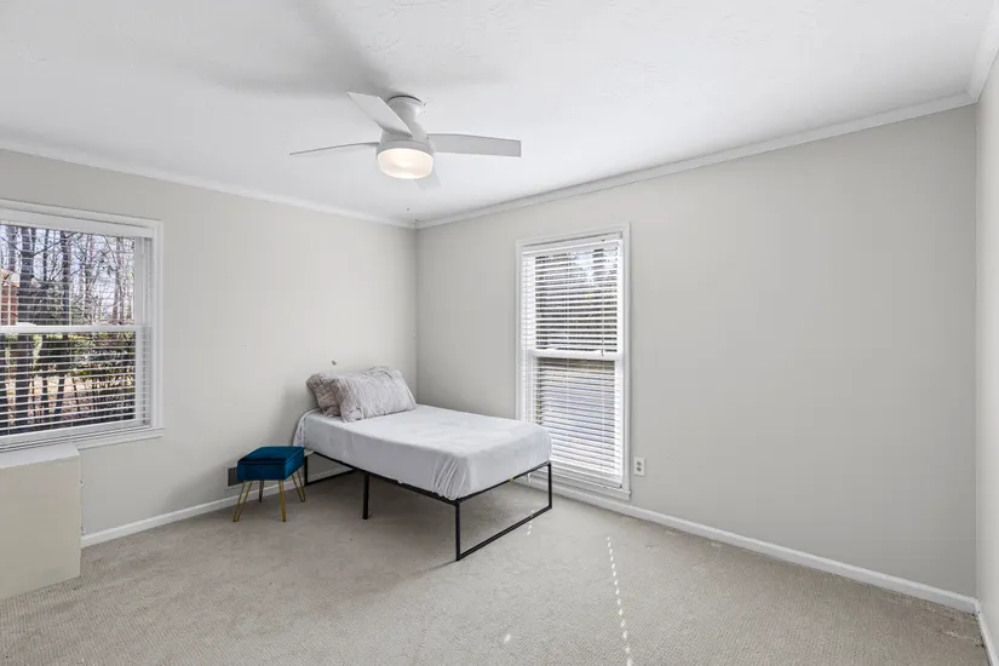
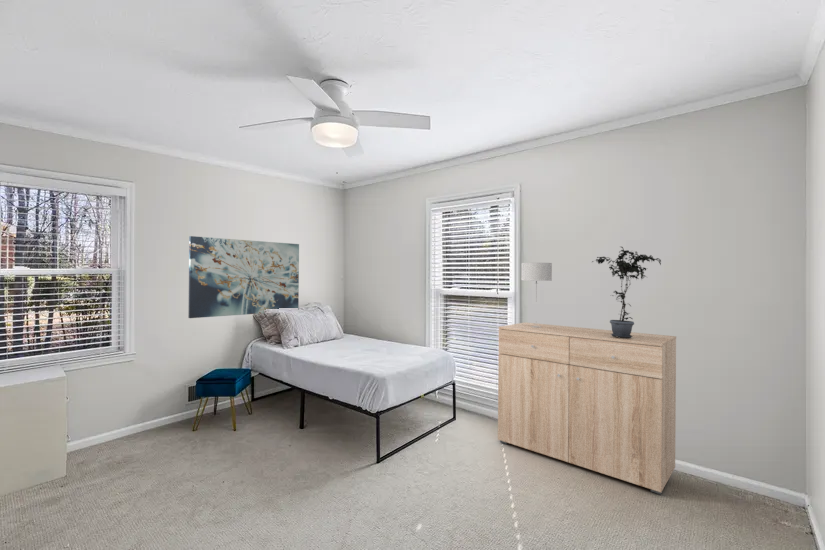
+ dresser [497,321,677,495]
+ wall art [187,235,300,319]
+ potted plant [591,246,662,338]
+ table lamp [520,262,553,327]
